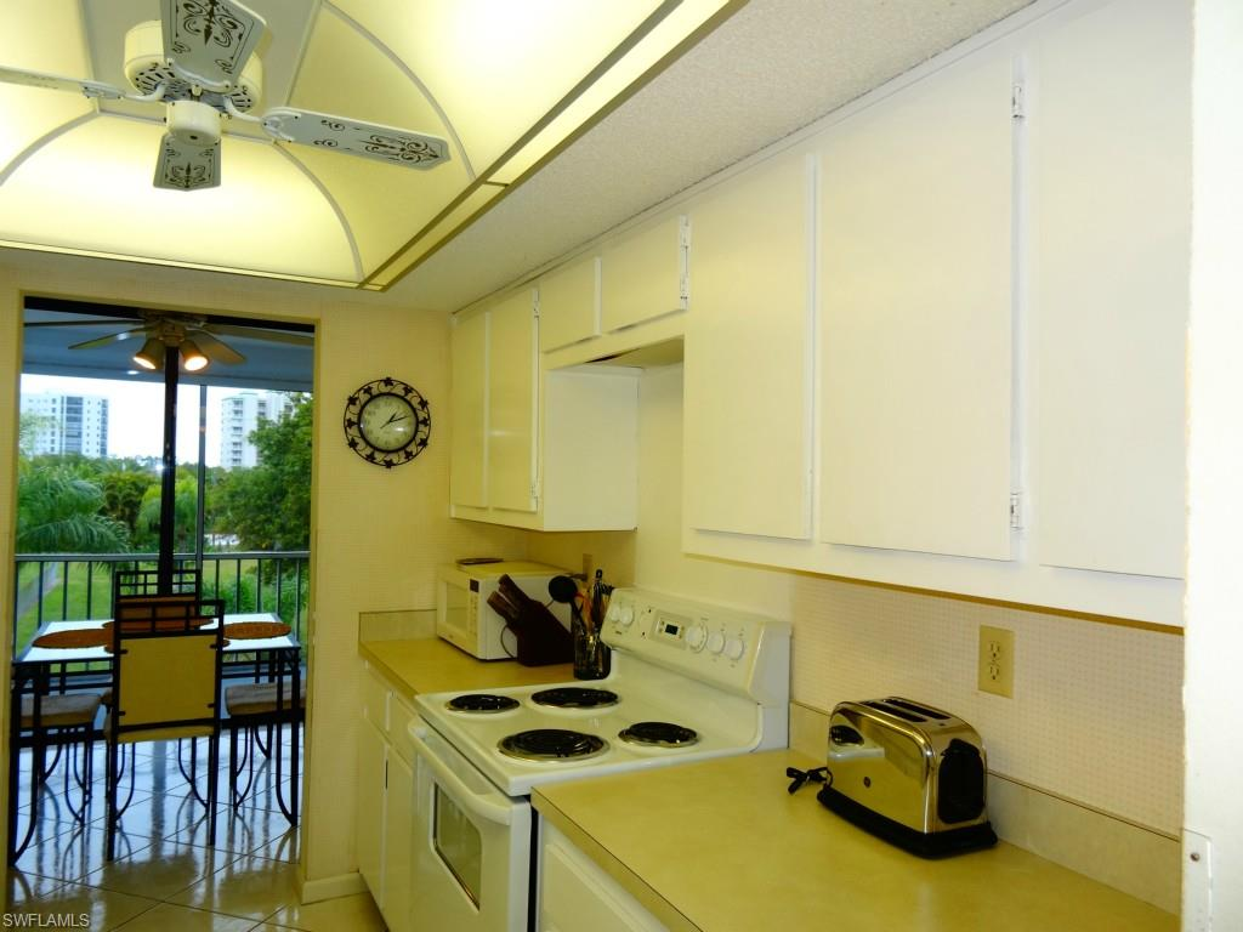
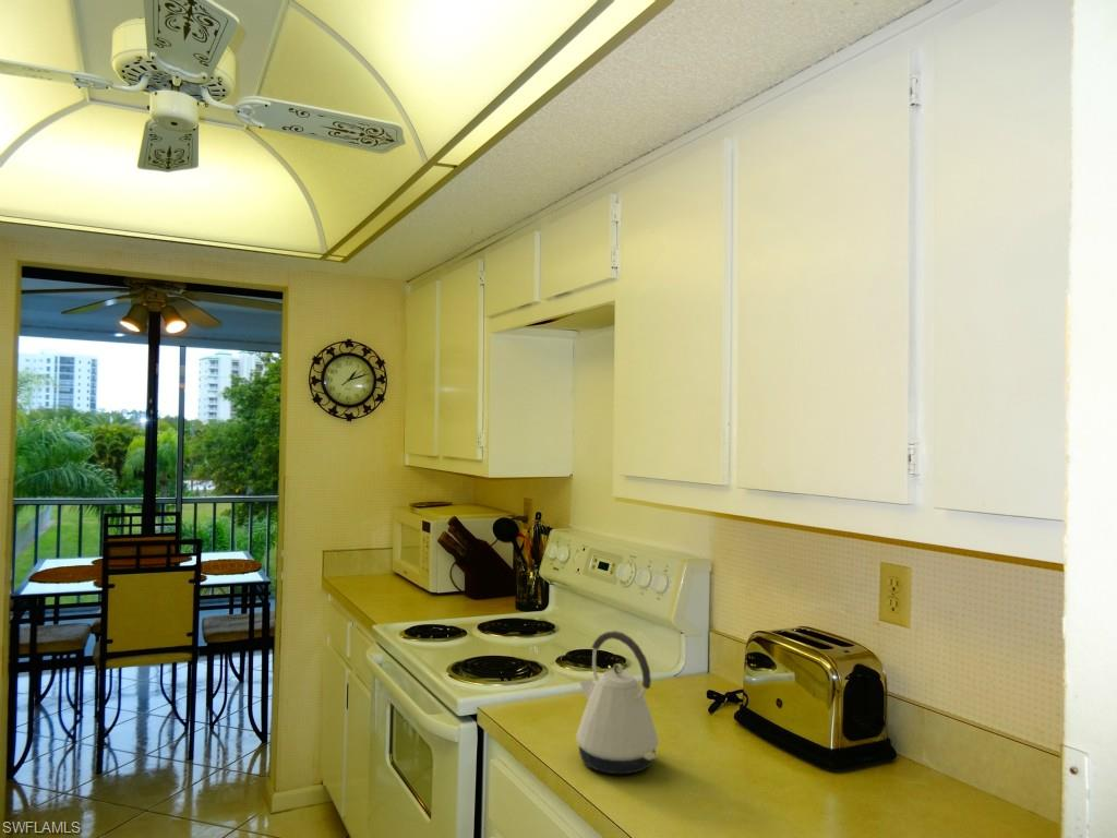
+ kettle [575,630,659,776]
